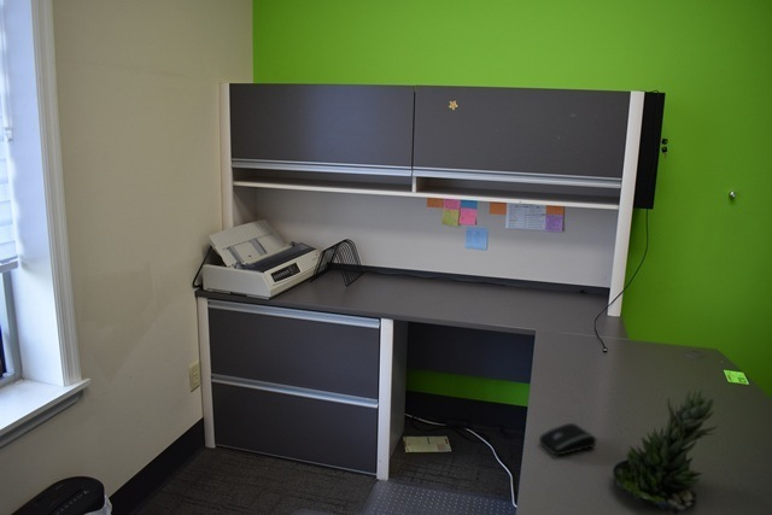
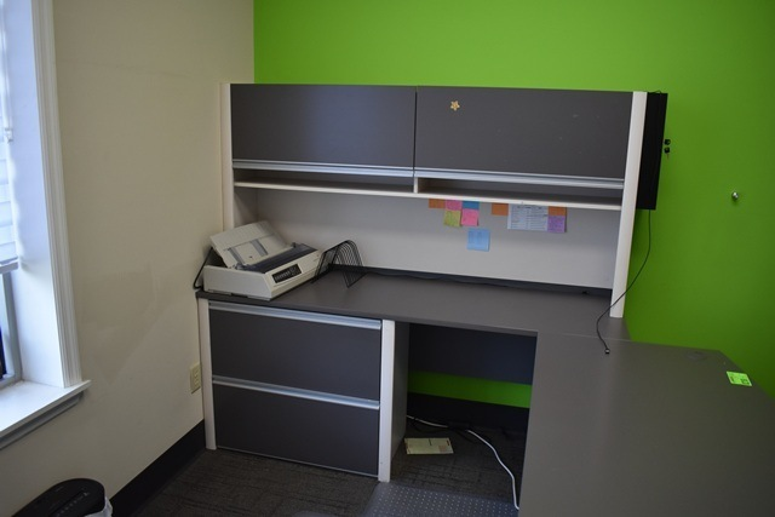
- computer mouse [538,422,597,456]
- succulent plant [612,388,720,515]
